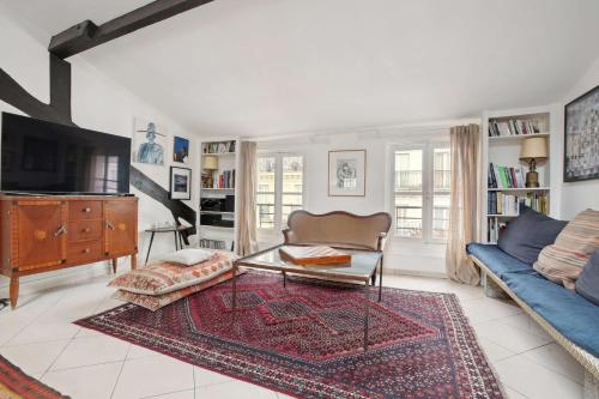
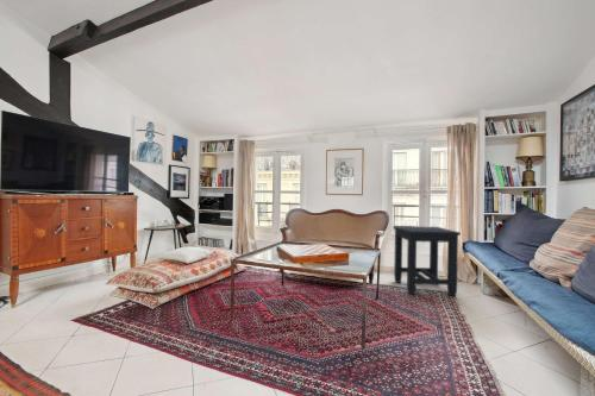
+ side table [393,225,462,297]
